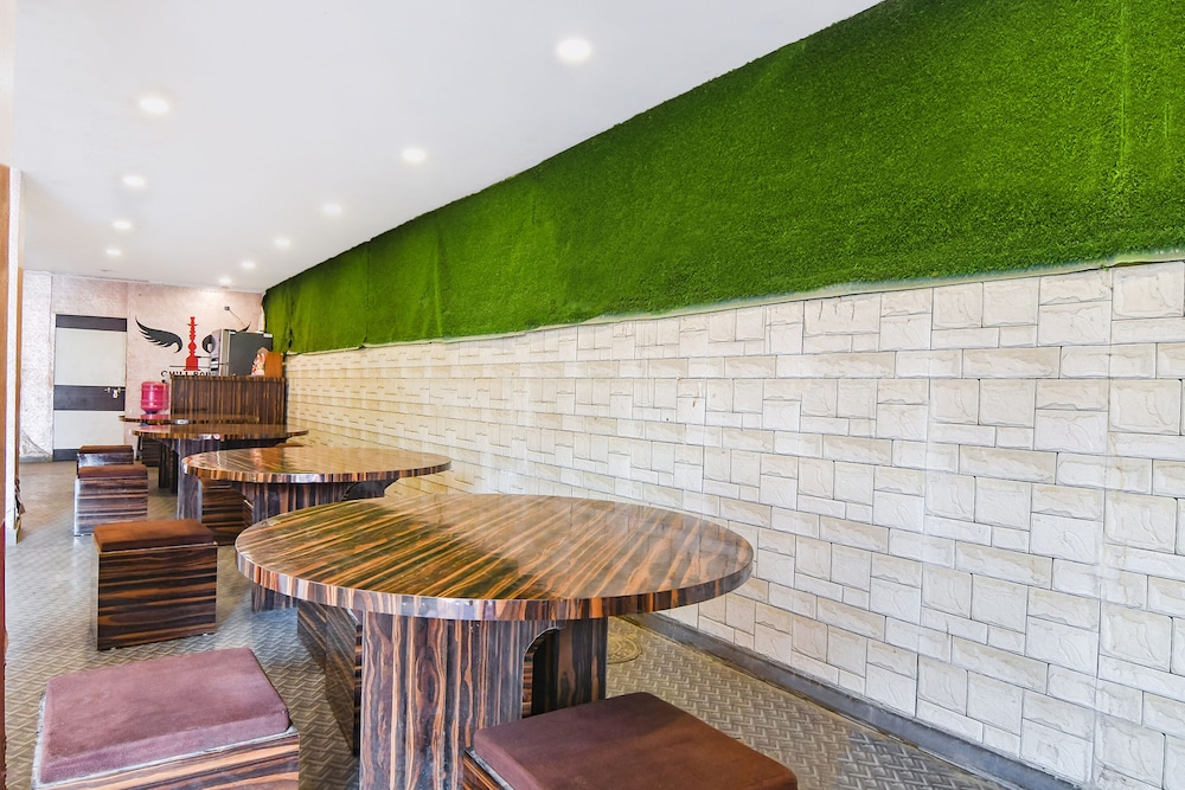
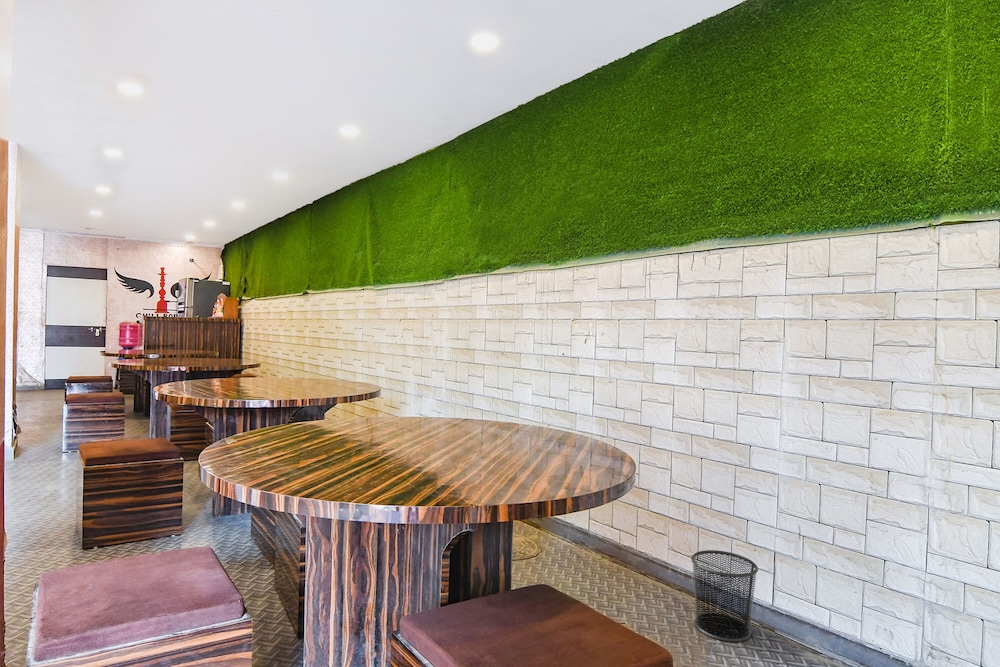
+ waste bin [690,549,759,643]
